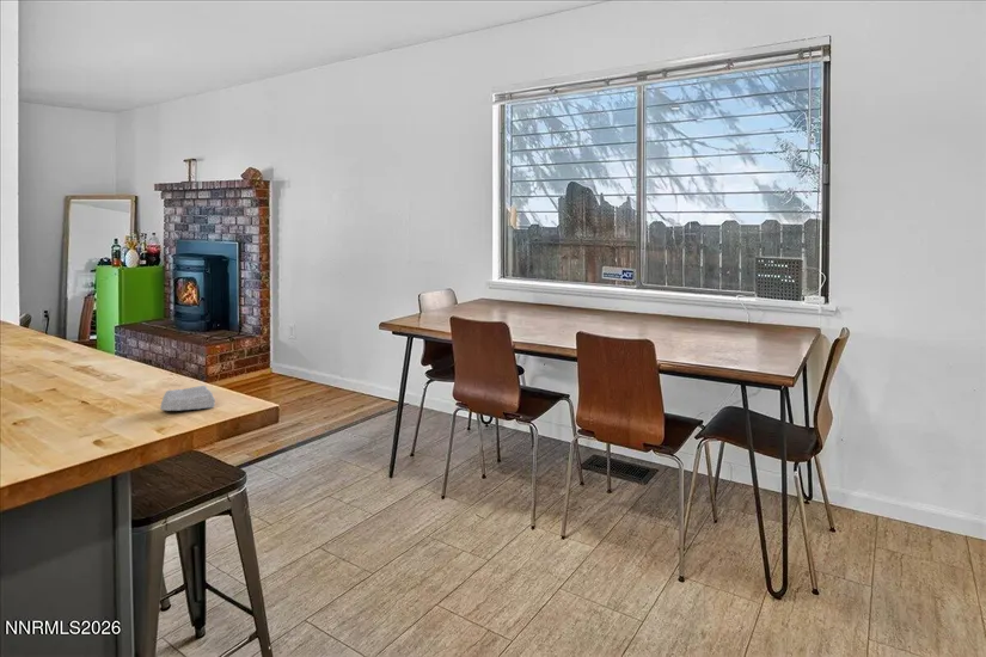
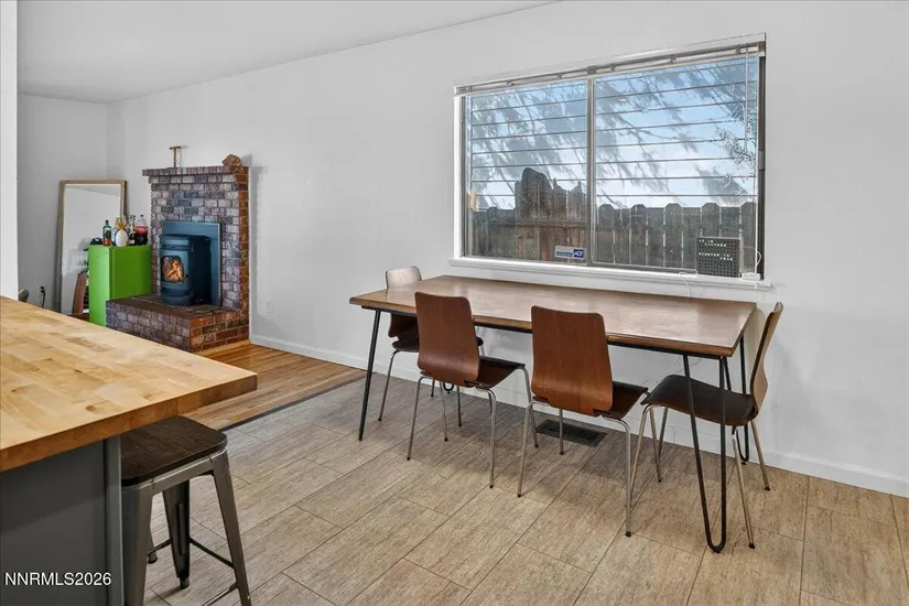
- soap bar [159,385,216,412]
